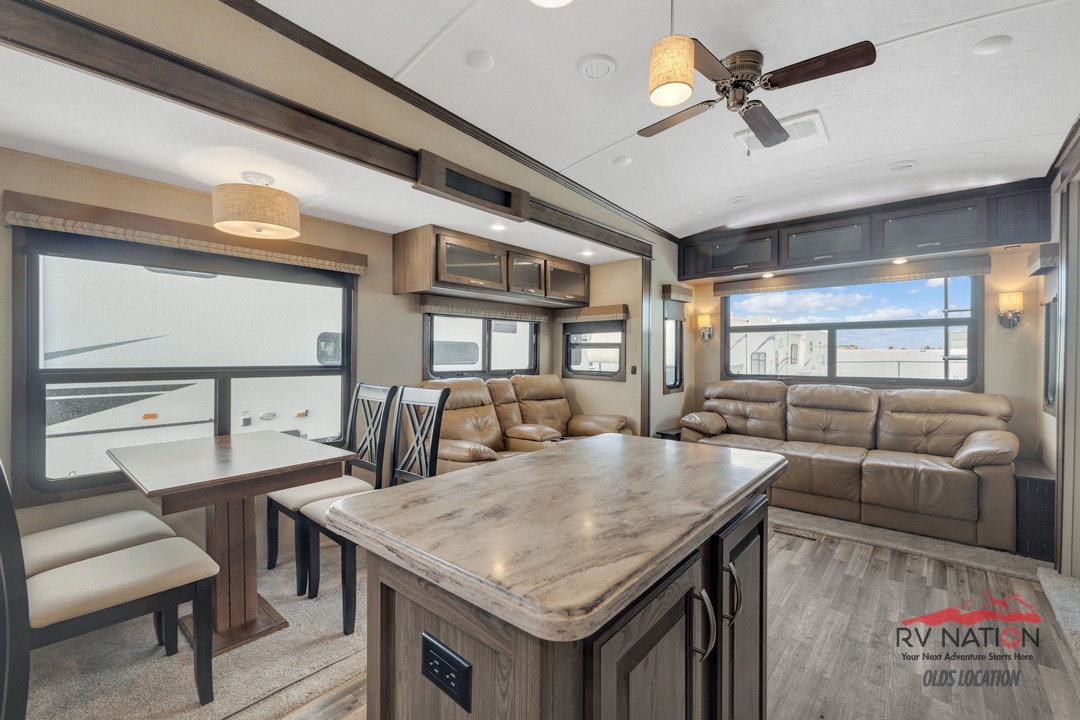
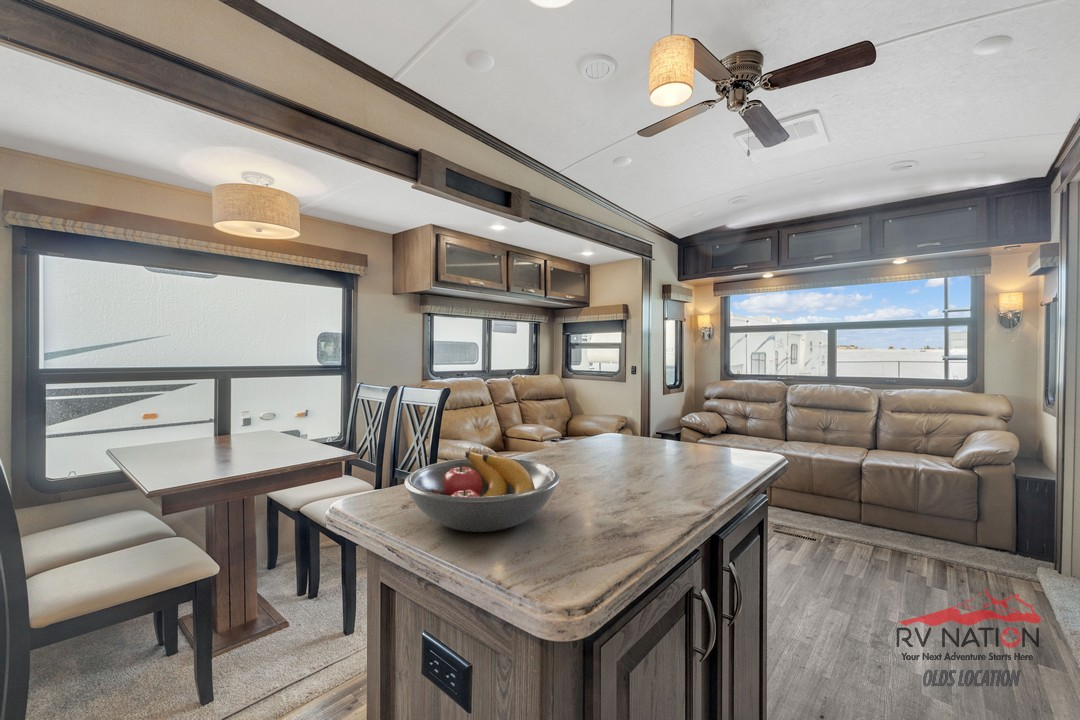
+ fruit bowl [403,451,561,533]
